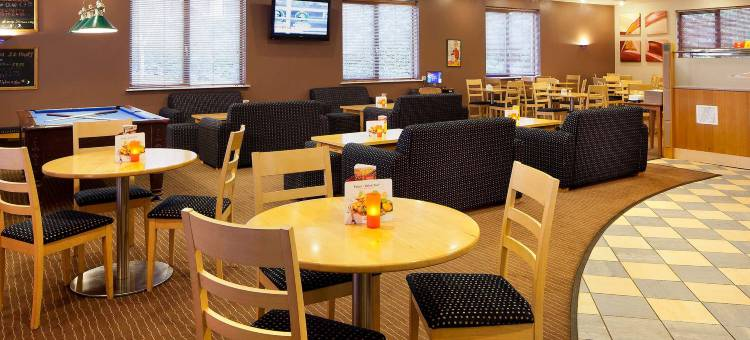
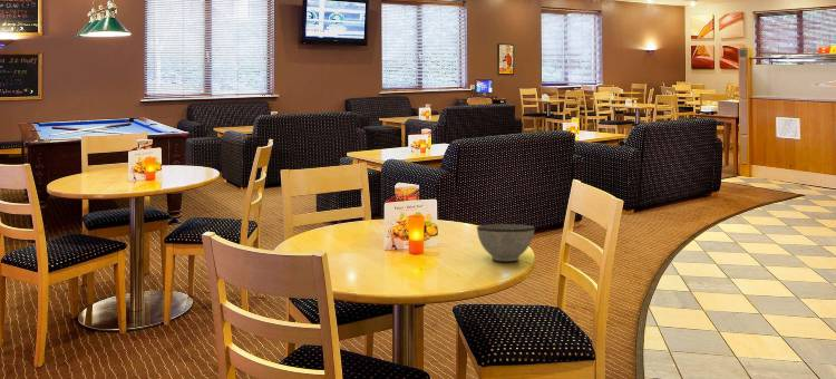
+ bowl [476,223,535,262]
